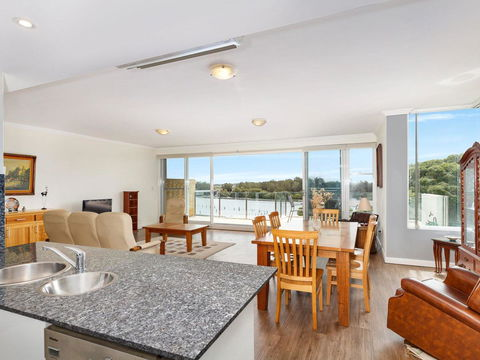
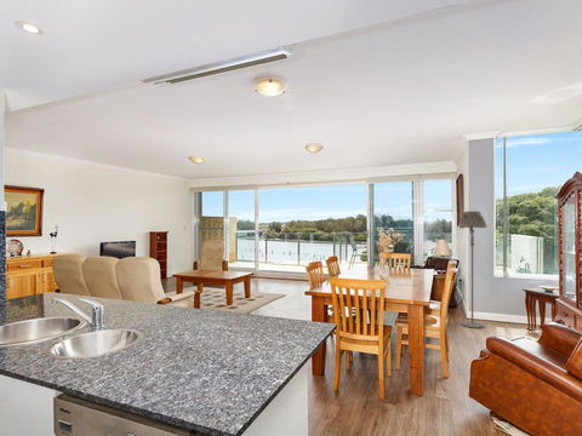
+ floor lamp [457,211,487,329]
